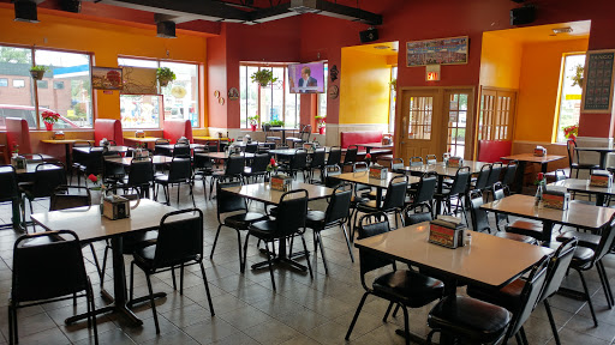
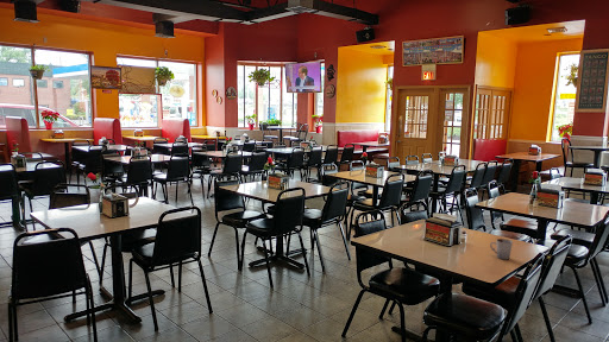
+ cup [489,238,514,260]
